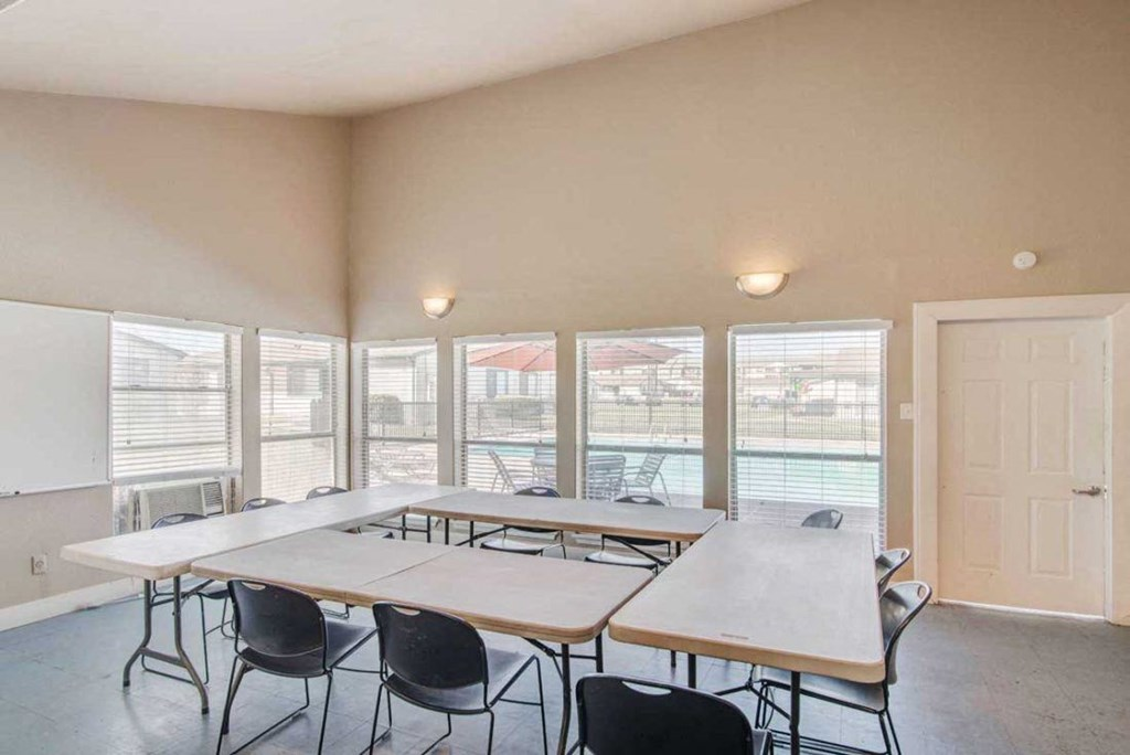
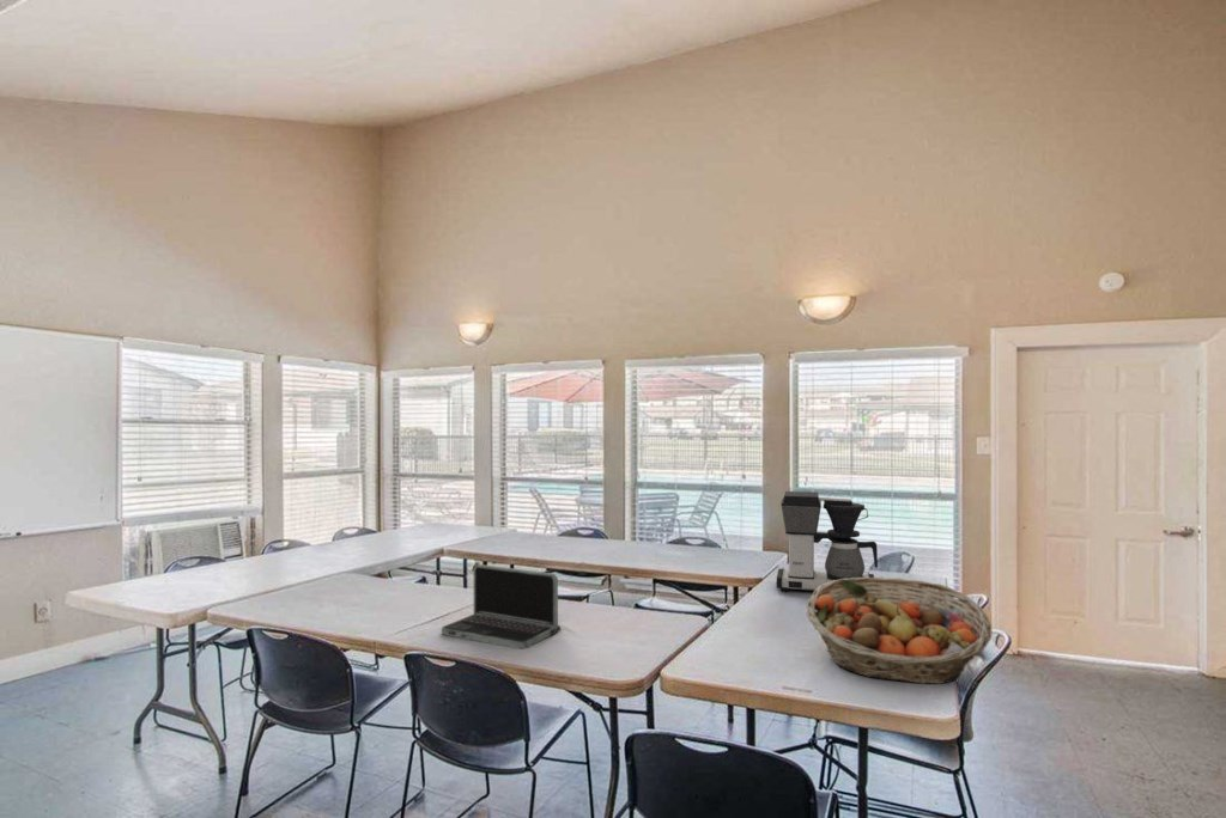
+ fruit basket [806,576,993,685]
+ coffee maker [776,490,879,593]
+ laptop [441,563,562,649]
